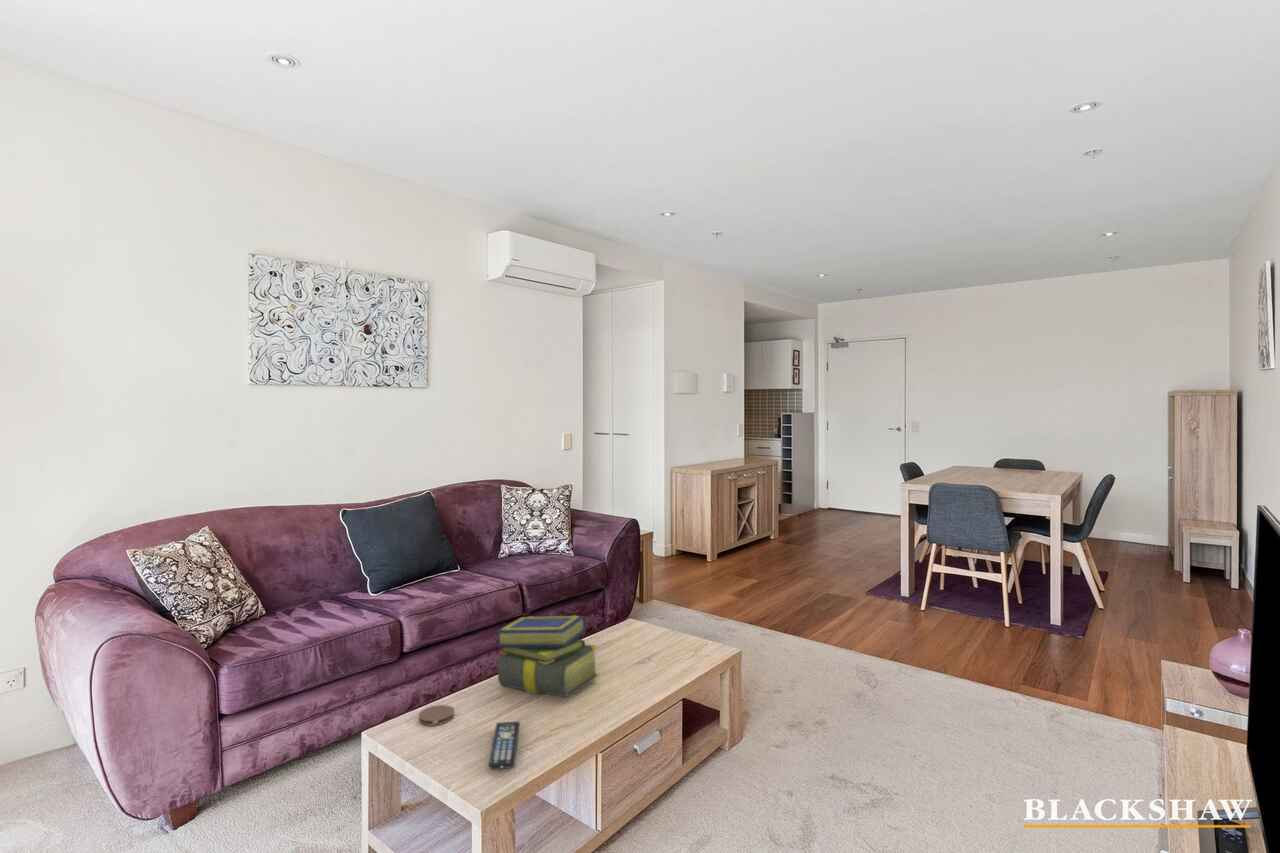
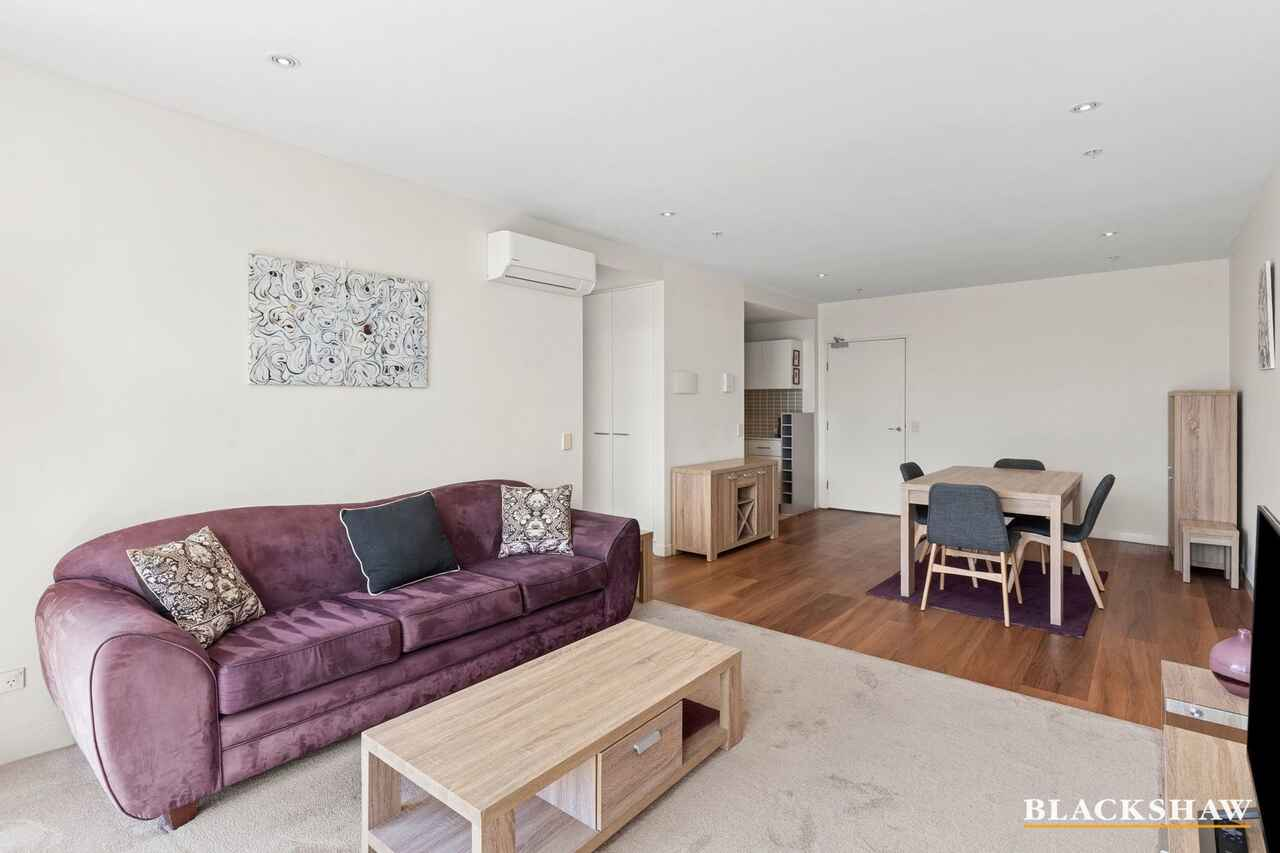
- stack of books [495,614,601,698]
- remote control [488,721,521,770]
- coaster [417,704,455,727]
